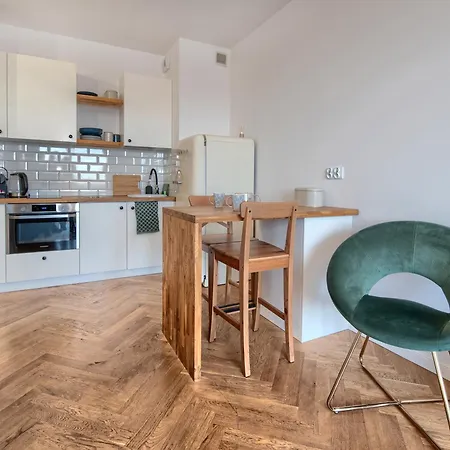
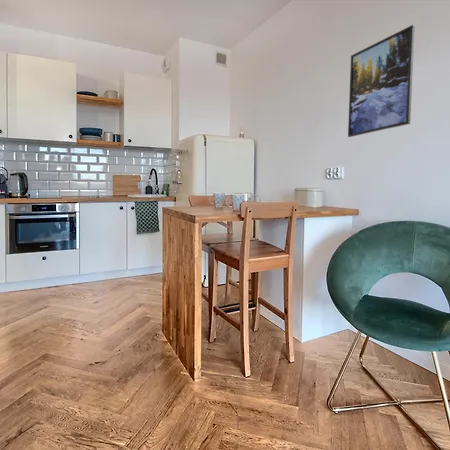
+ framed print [347,24,416,138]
